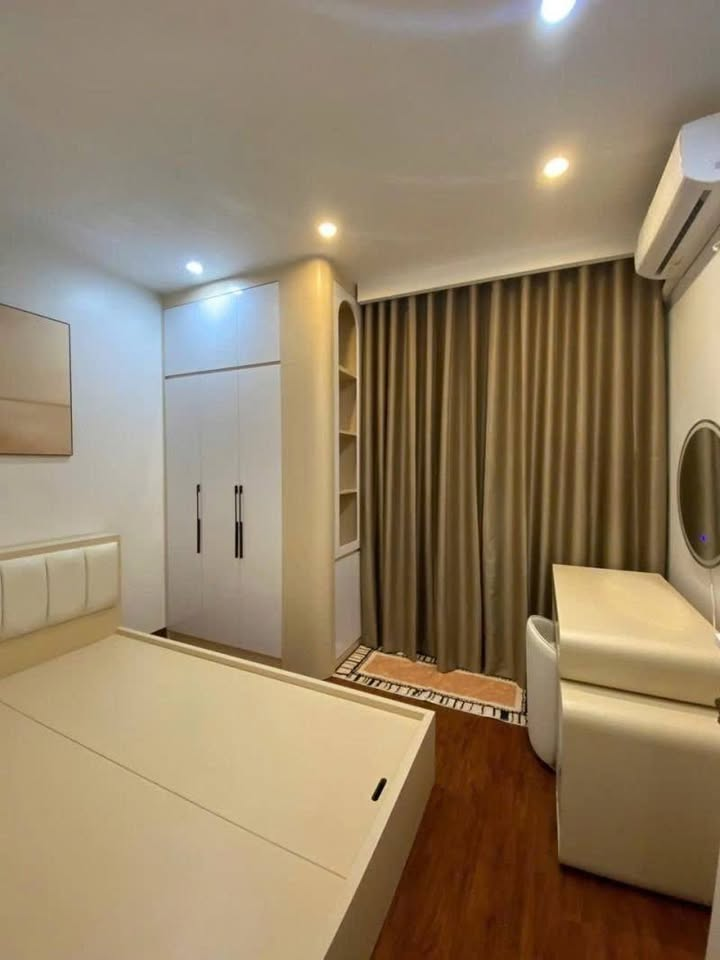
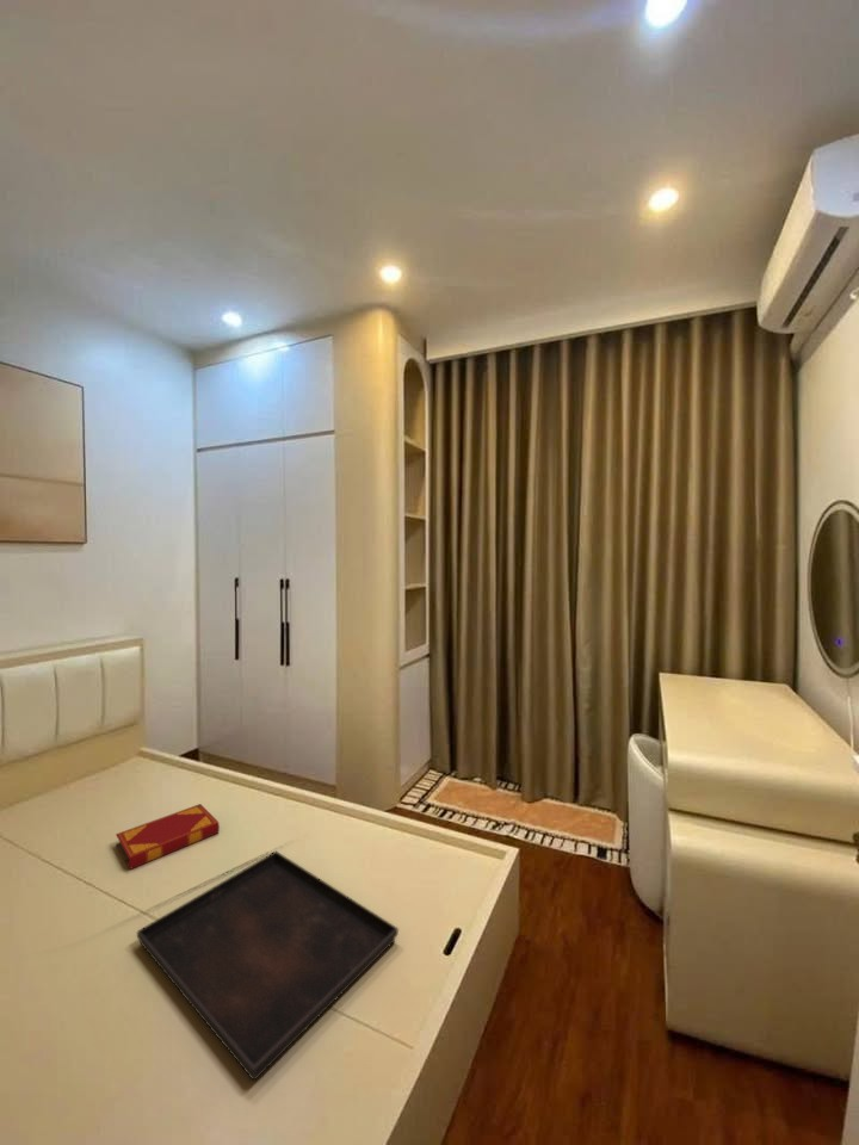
+ serving tray [136,850,400,1082]
+ hardback book [115,803,221,871]
